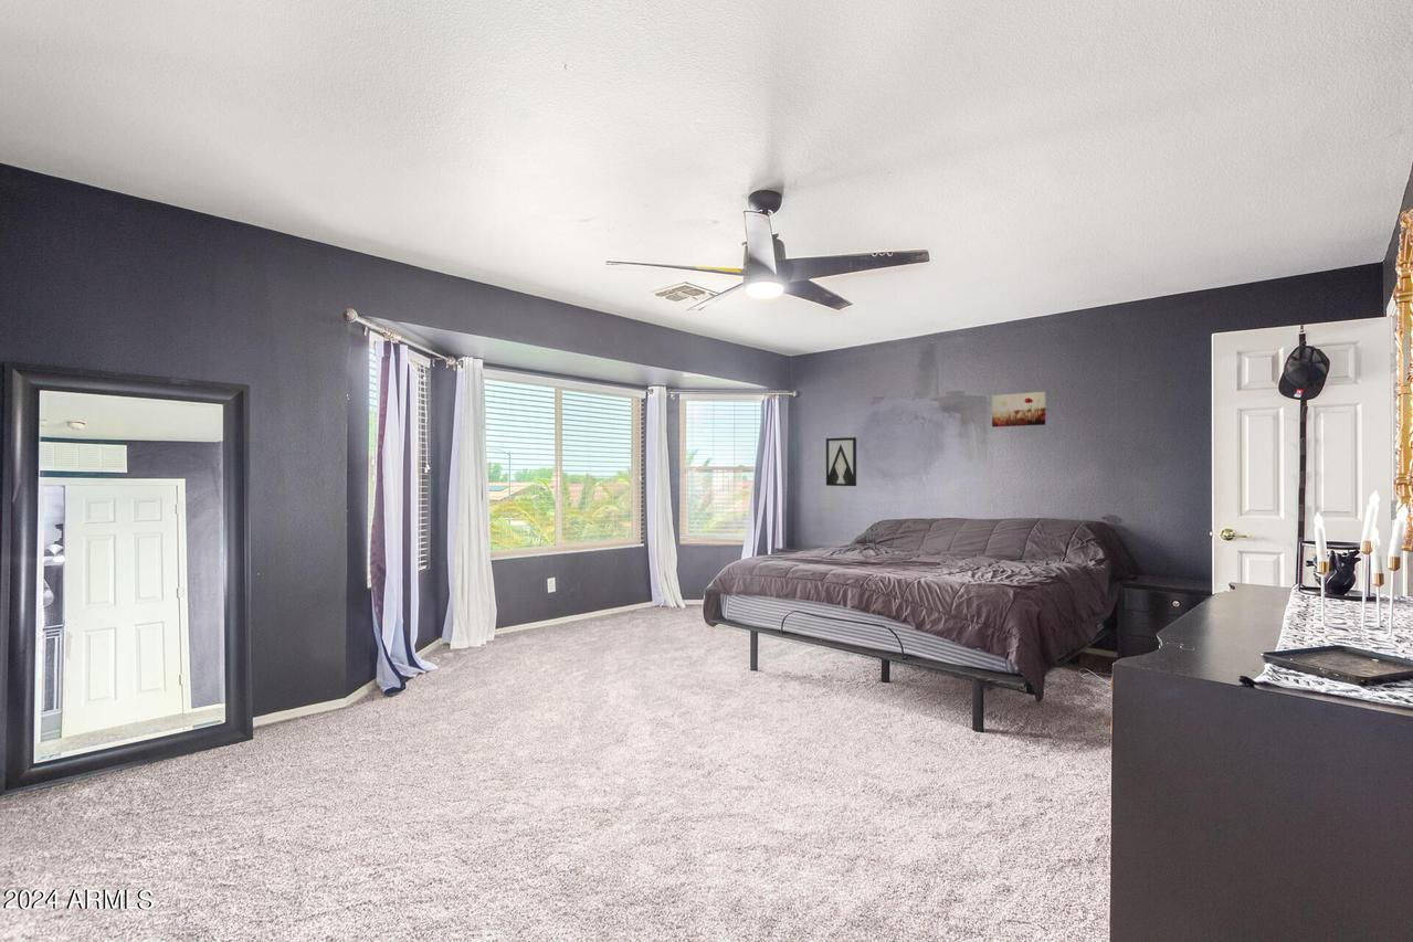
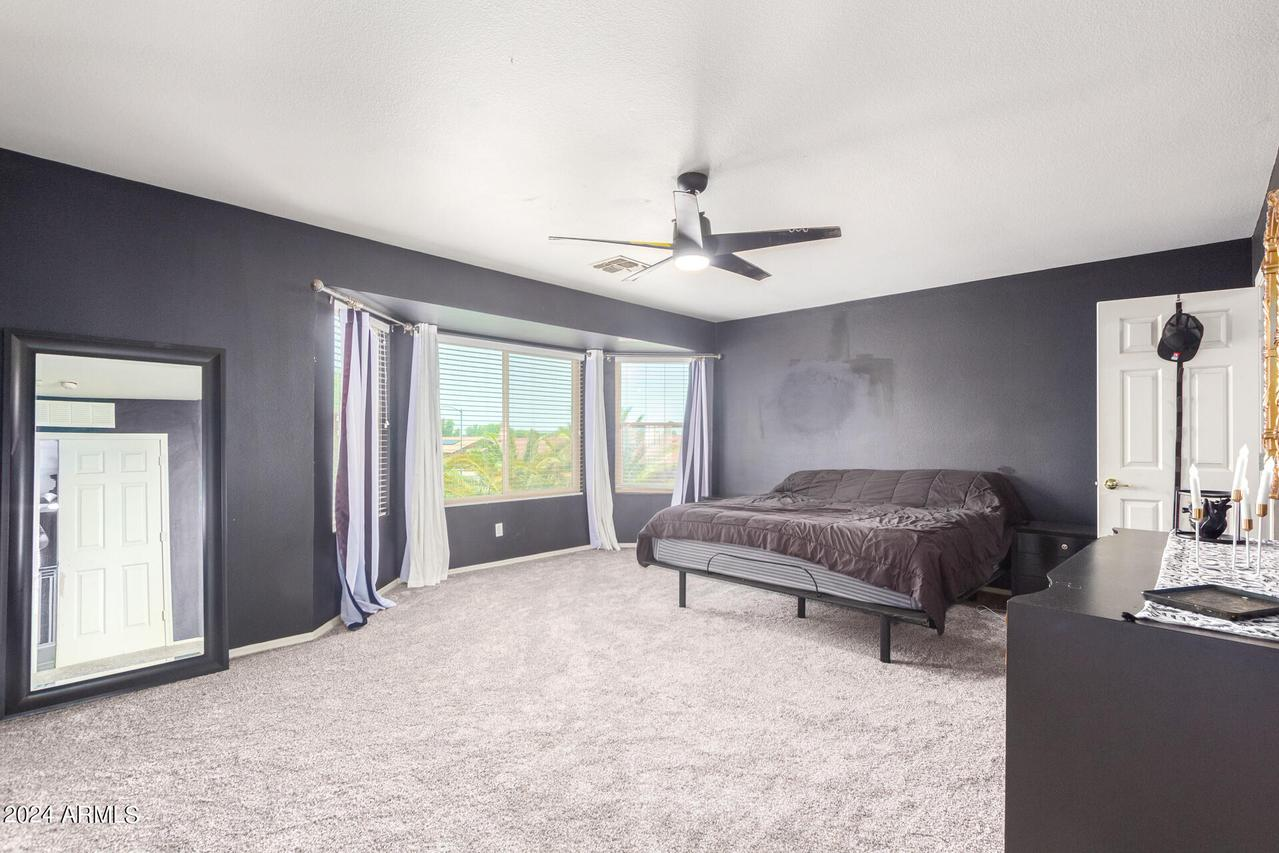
- wall art [991,391,1046,428]
- wall art [825,436,857,487]
